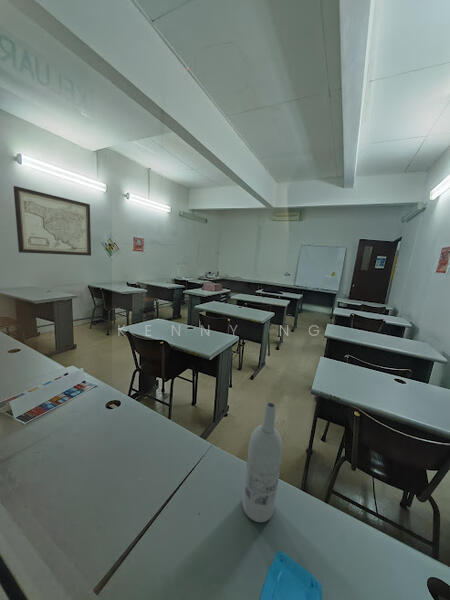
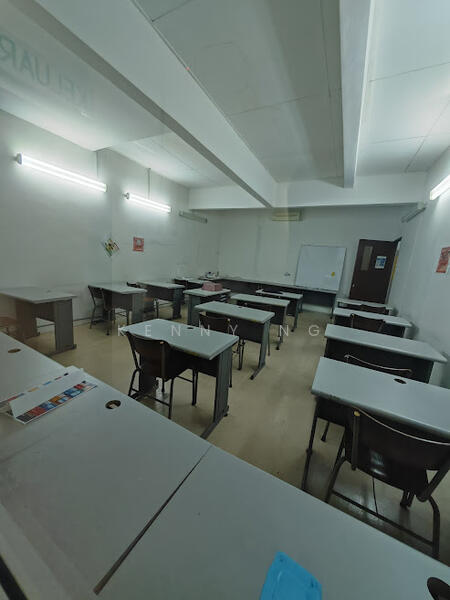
- wall art [12,185,92,257]
- wine bottle [241,401,283,523]
